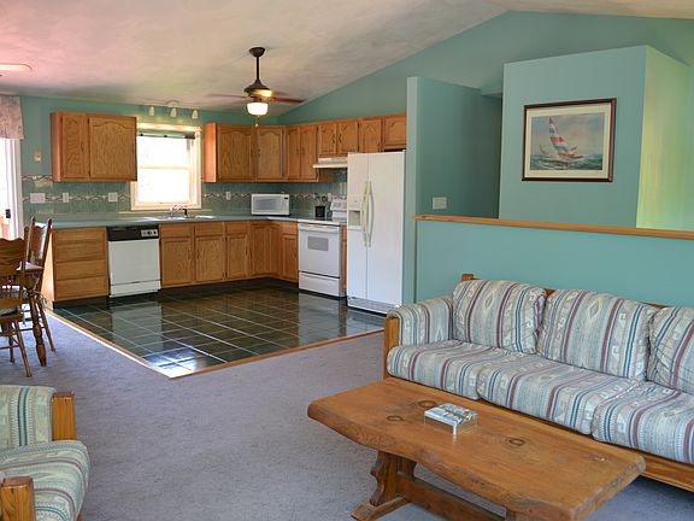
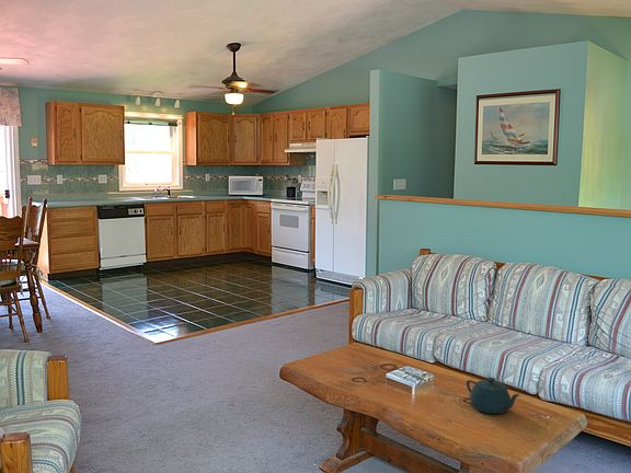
+ teapot [466,377,521,415]
